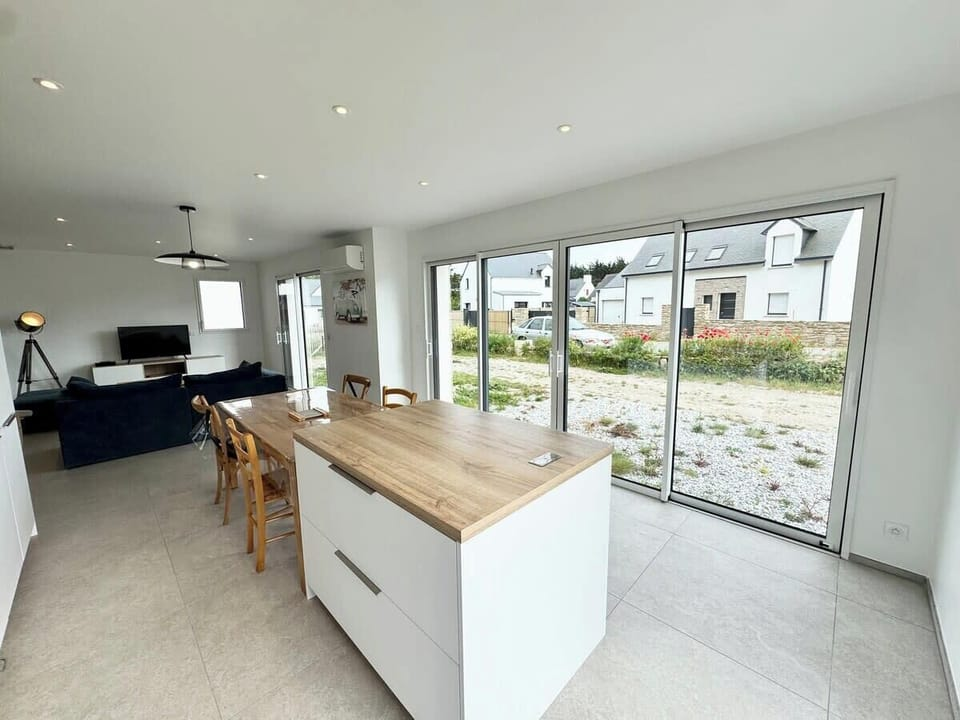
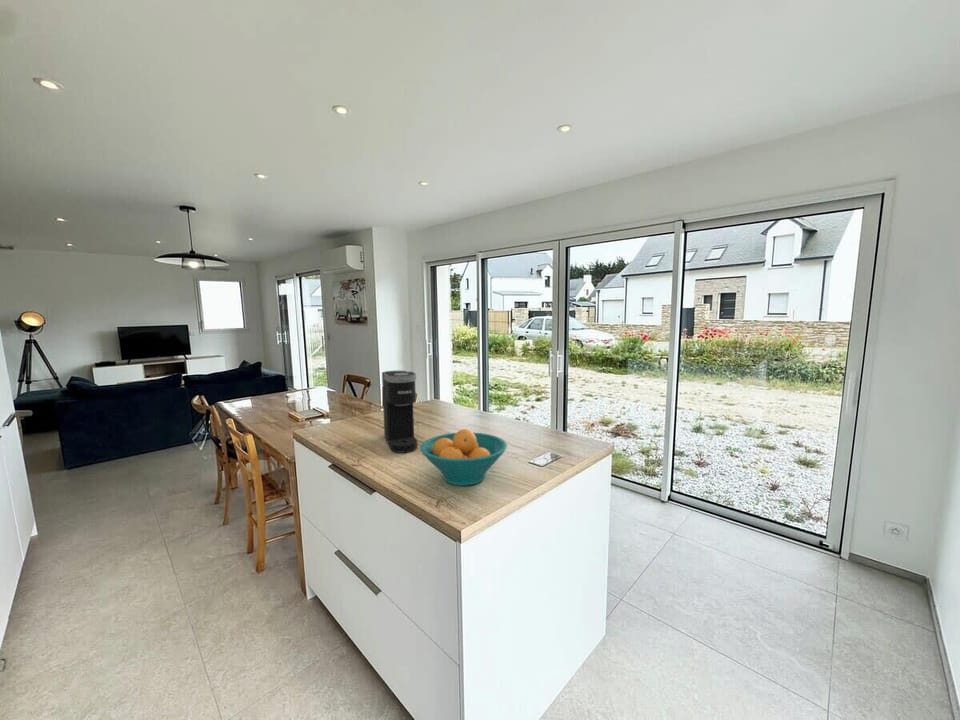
+ fruit bowl [419,428,508,487]
+ coffee maker [381,370,418,454]
